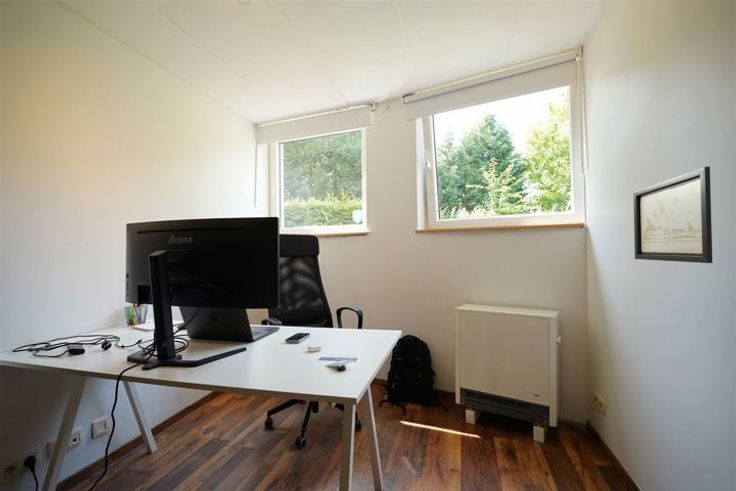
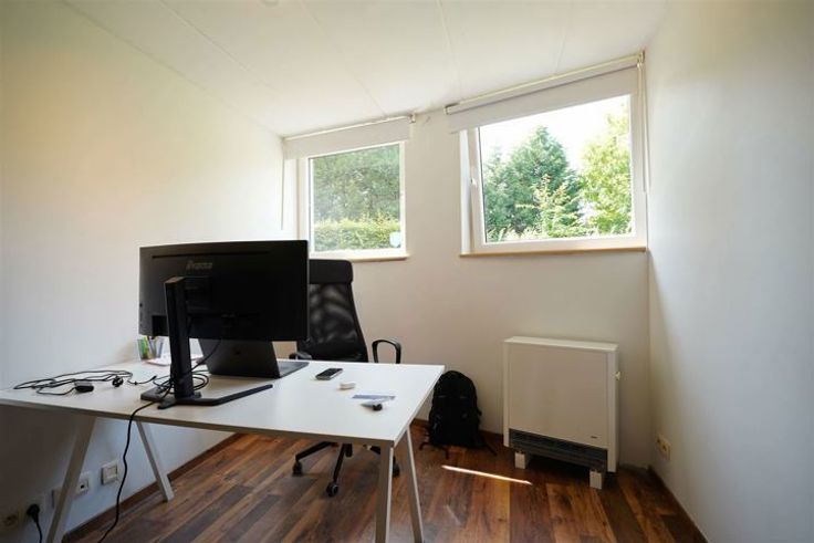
- wall art [632,165,714,264]
